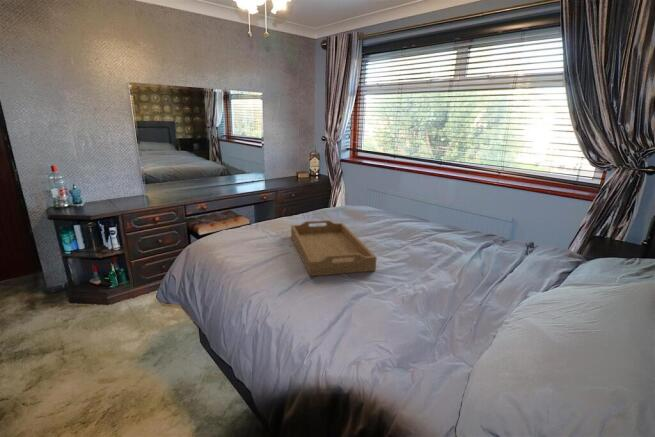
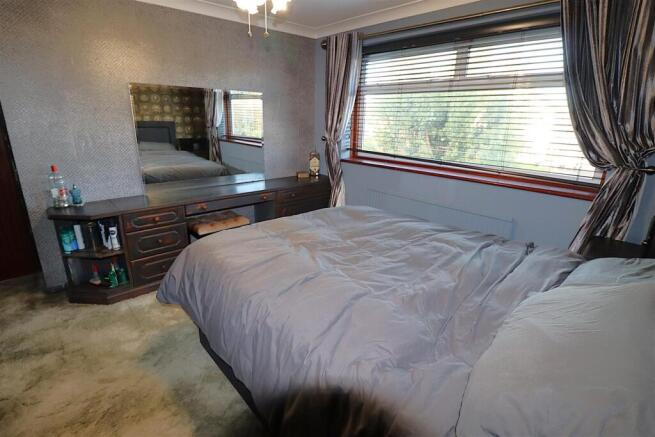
- serving tray [290,219,378,277]
